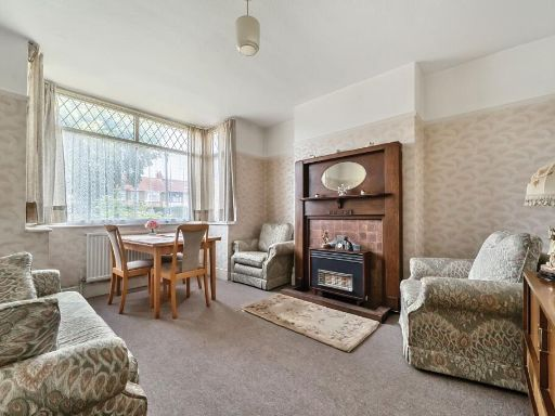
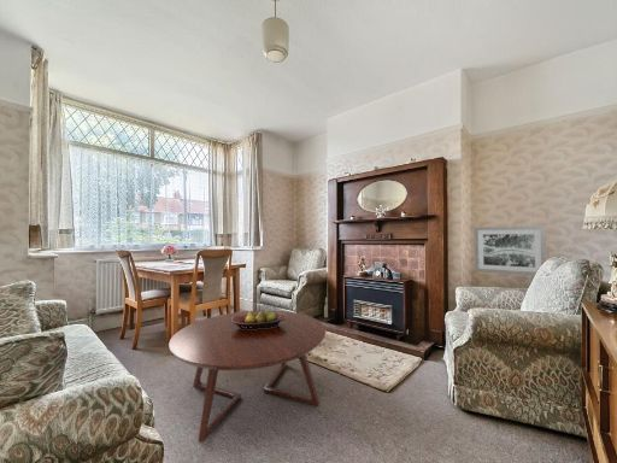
+ fruit bowl [231,309,287,329]
+ coffee table [168,309,327,444]
+ wall art [472,224,547,277]
